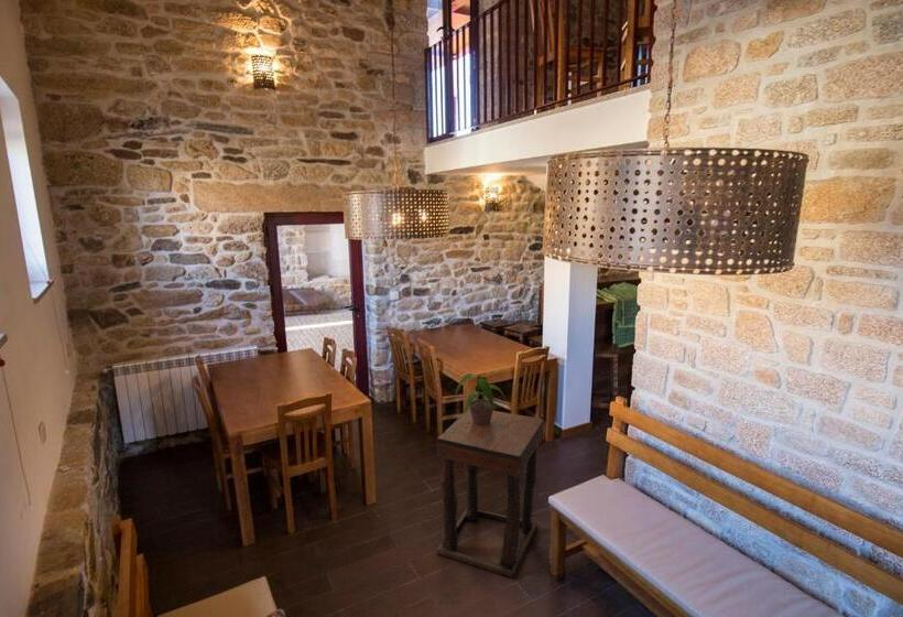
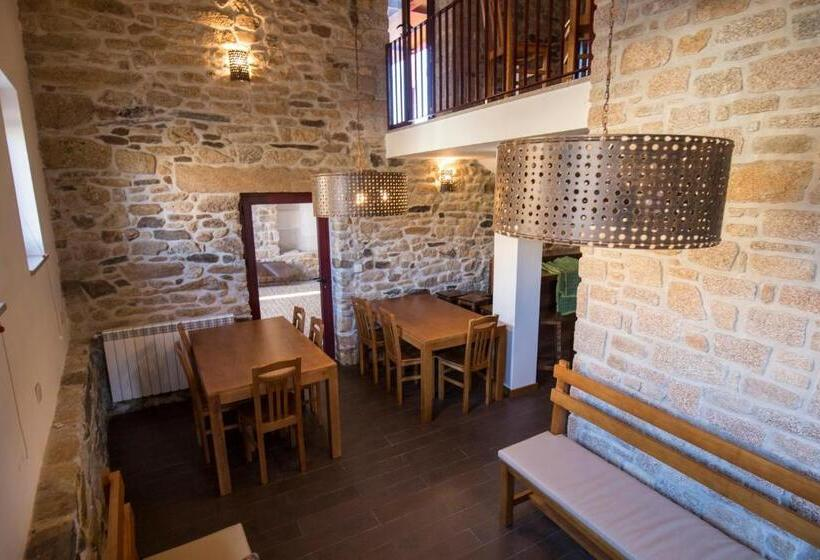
- side table [436,408,545,578]
- potted plant [454,372,508,425]
